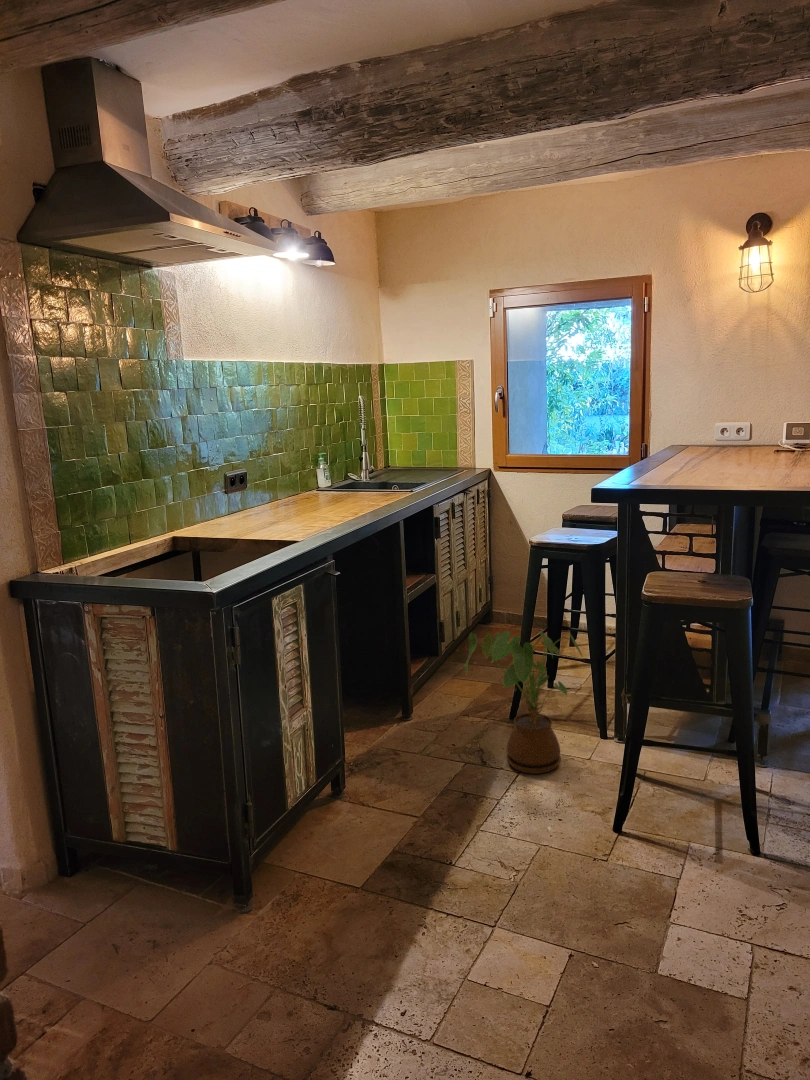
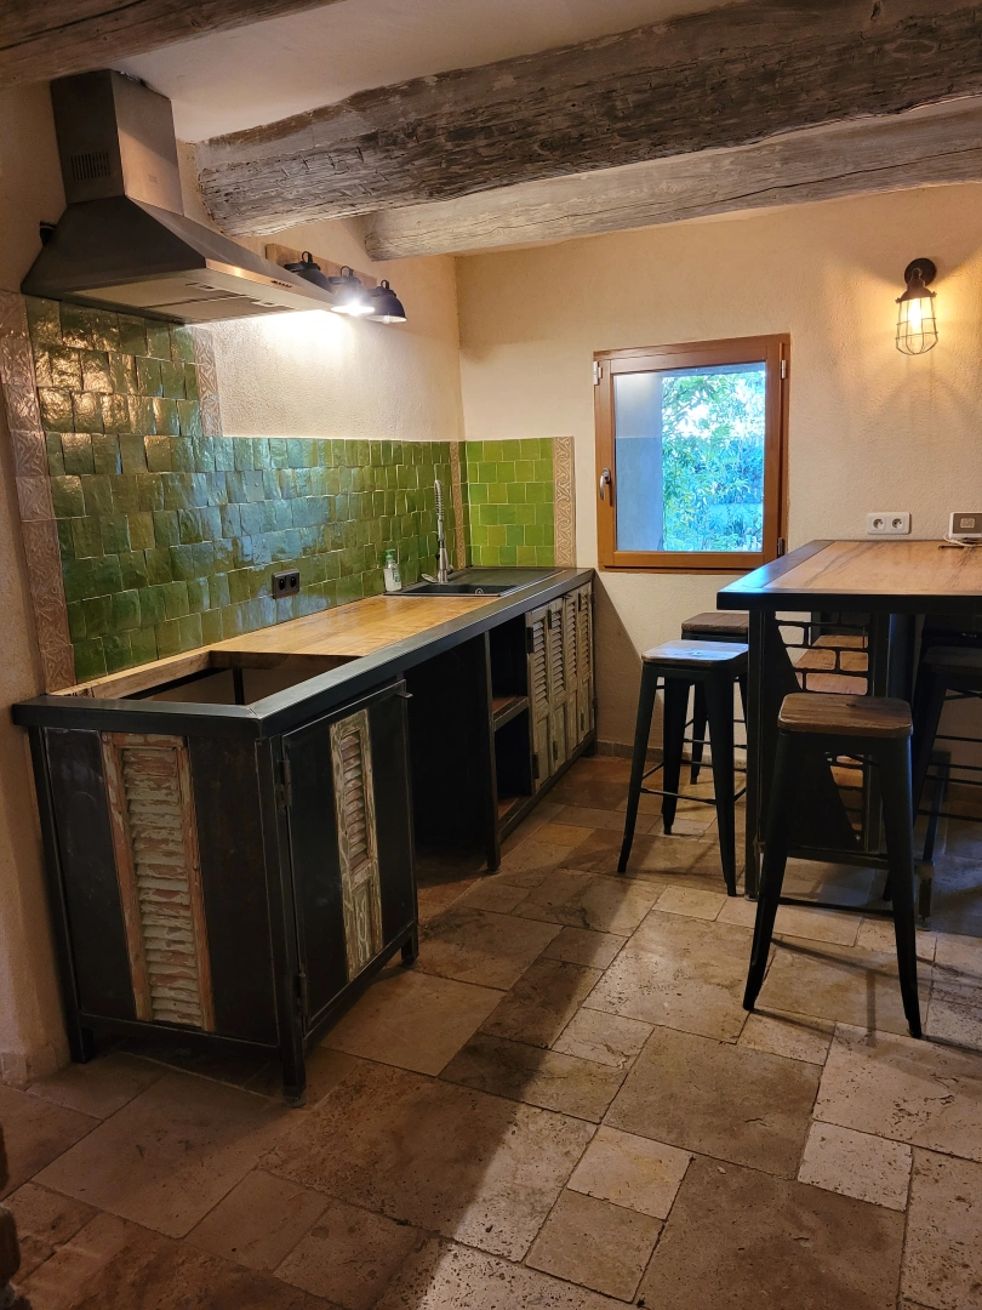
- house plant [464,628,585,775]
